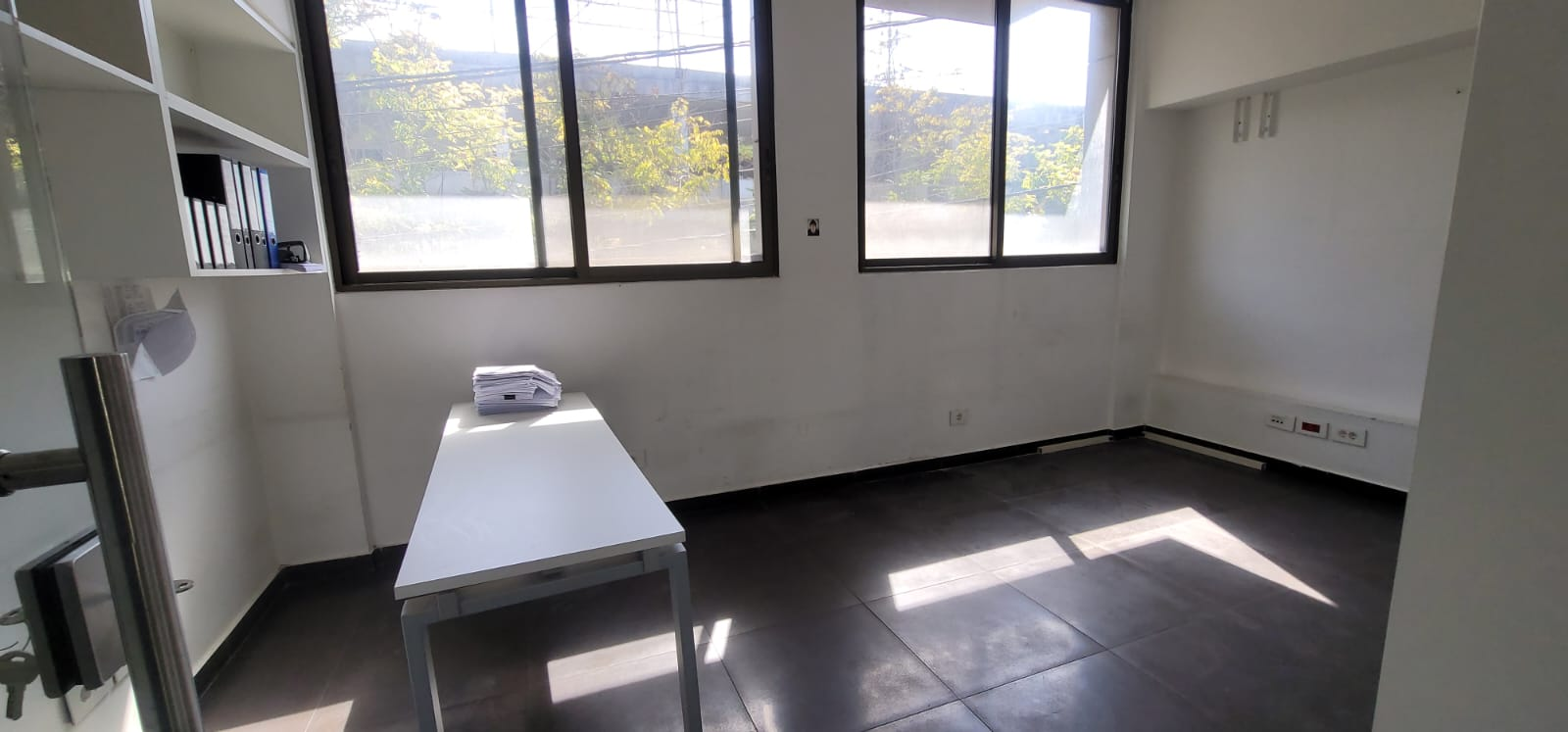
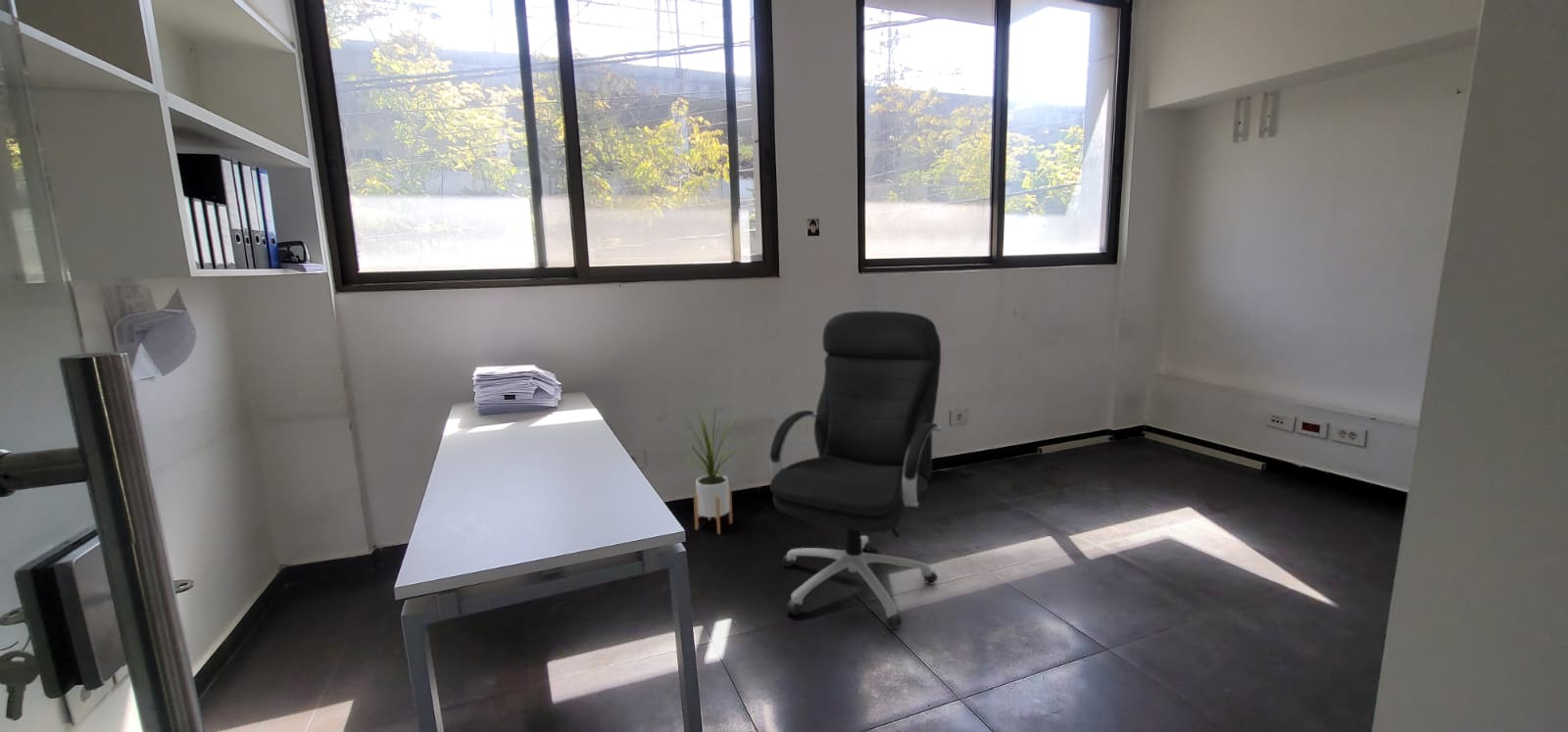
+ office chair [769,310,944,630]
+ house plant [675,398,747,535]
